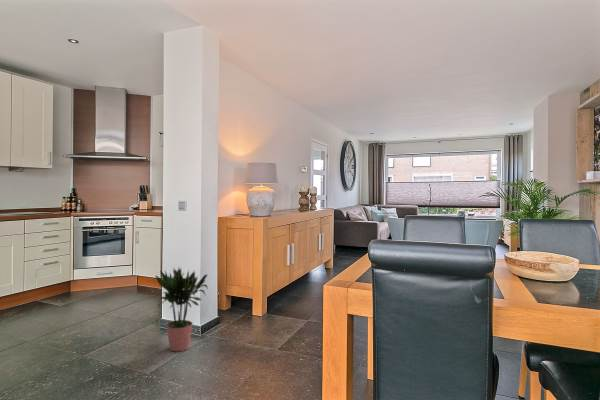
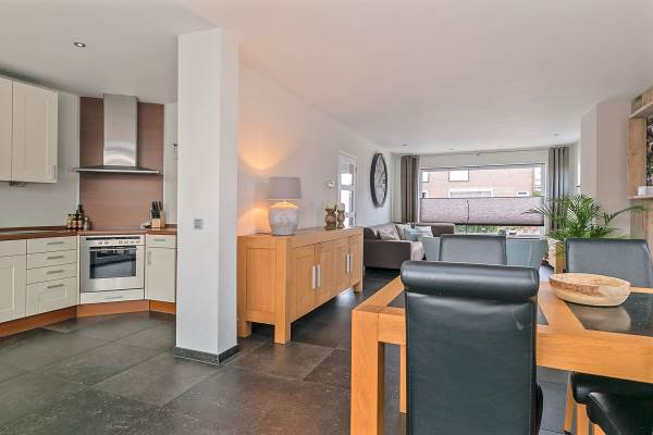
- potted plant [154,267,209,352]
